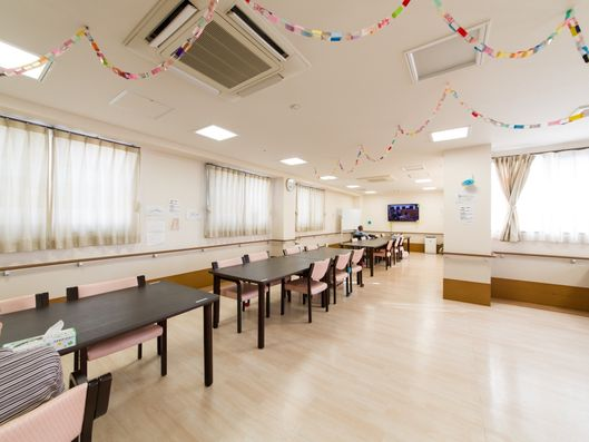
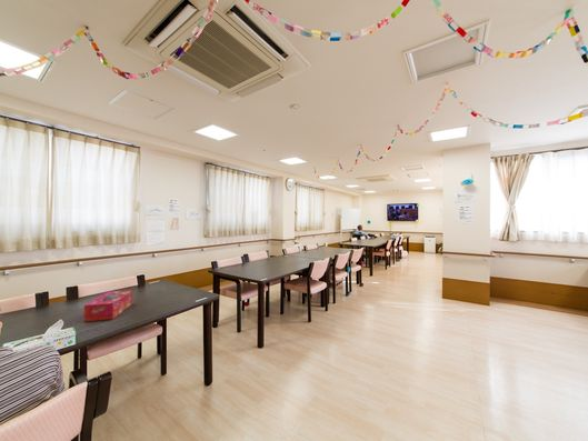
+ tissue box [83,289,133,322]
